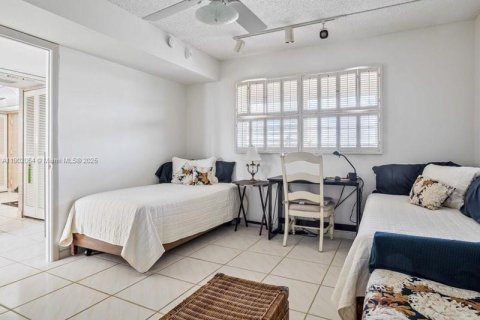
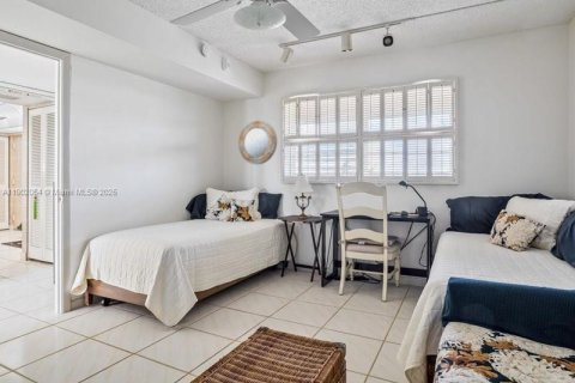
+ home mirror [237,120,278,165]
